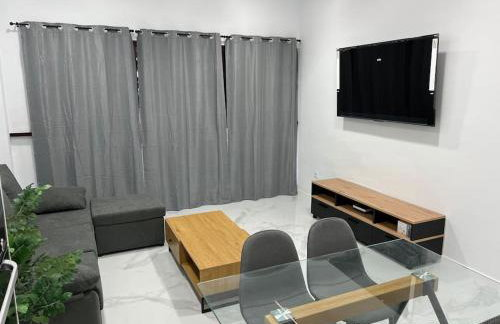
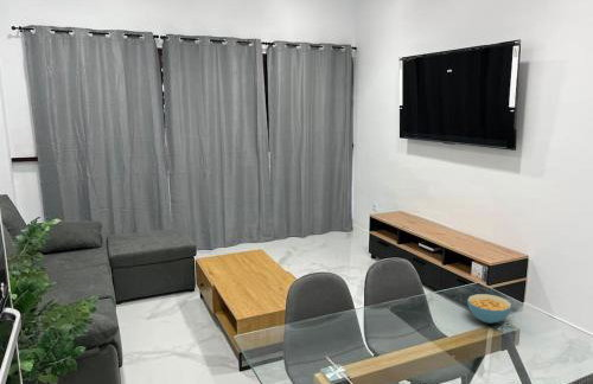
+ cereal bowl [466,293,512,325]
